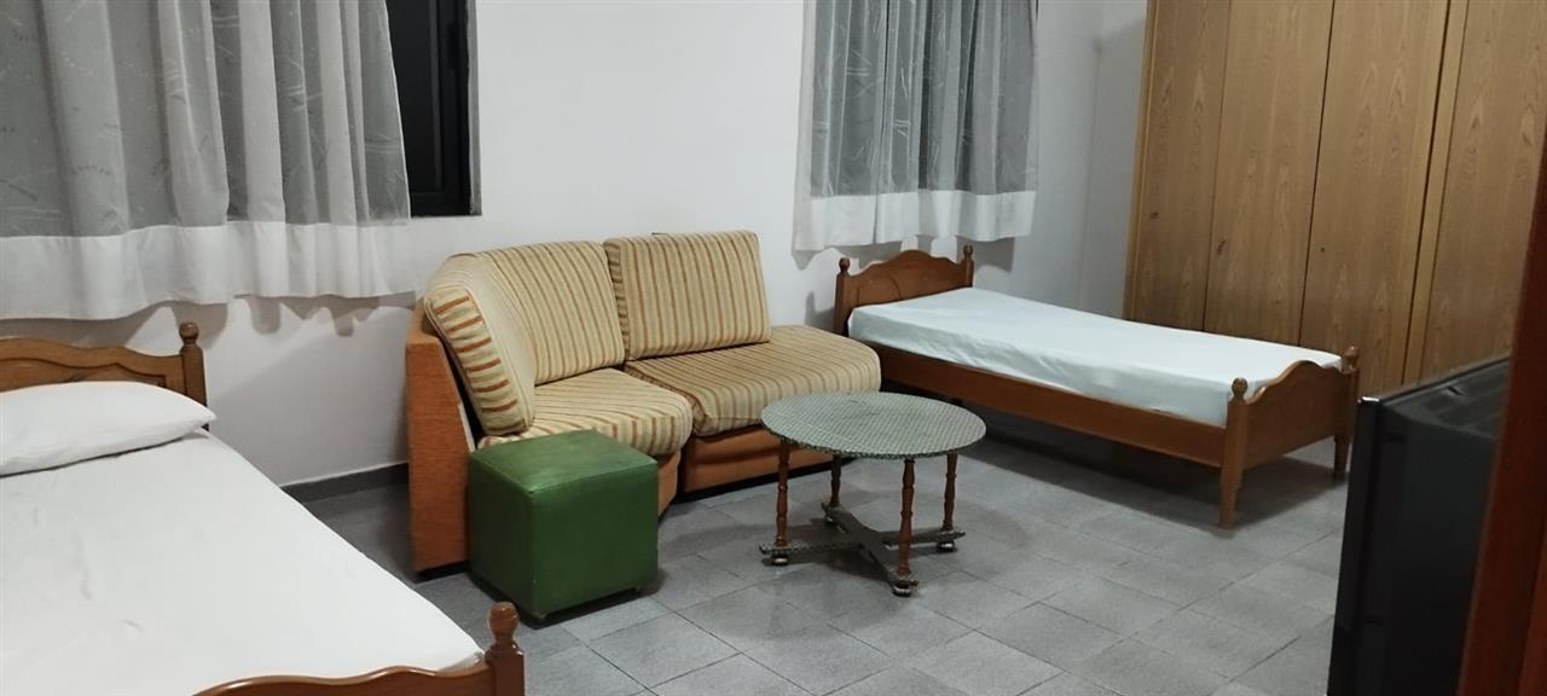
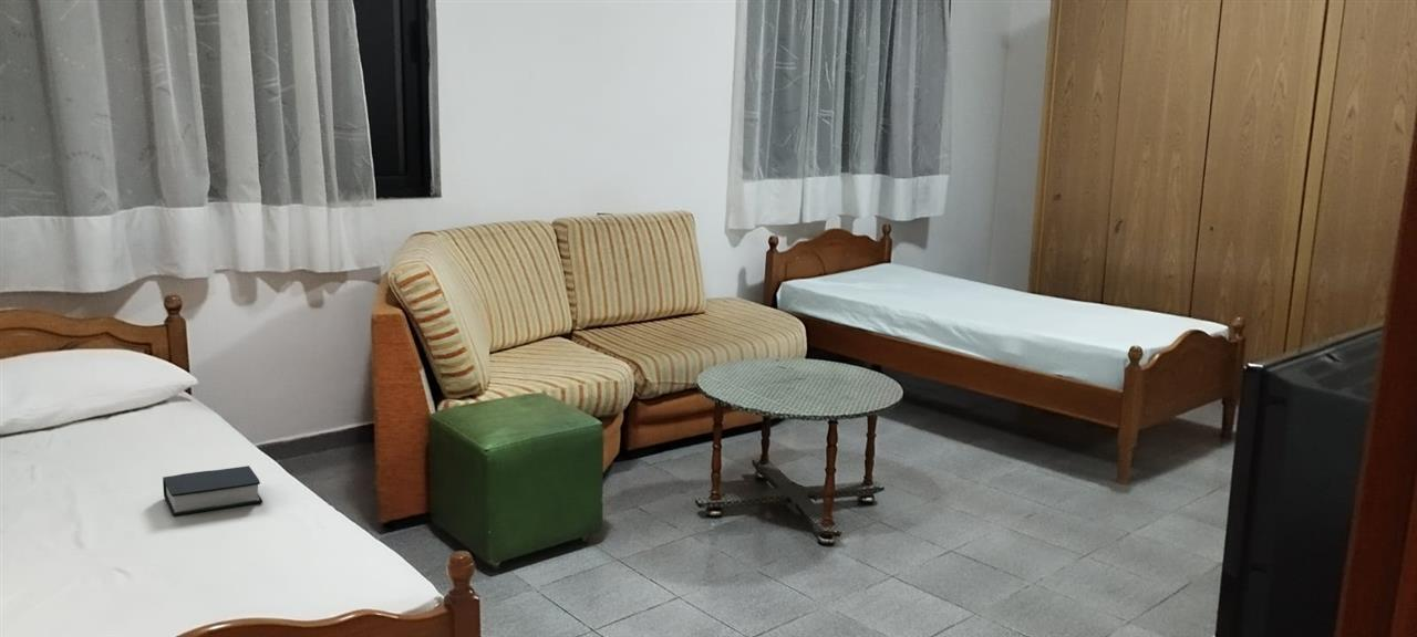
+ book [162,464,263,516]
